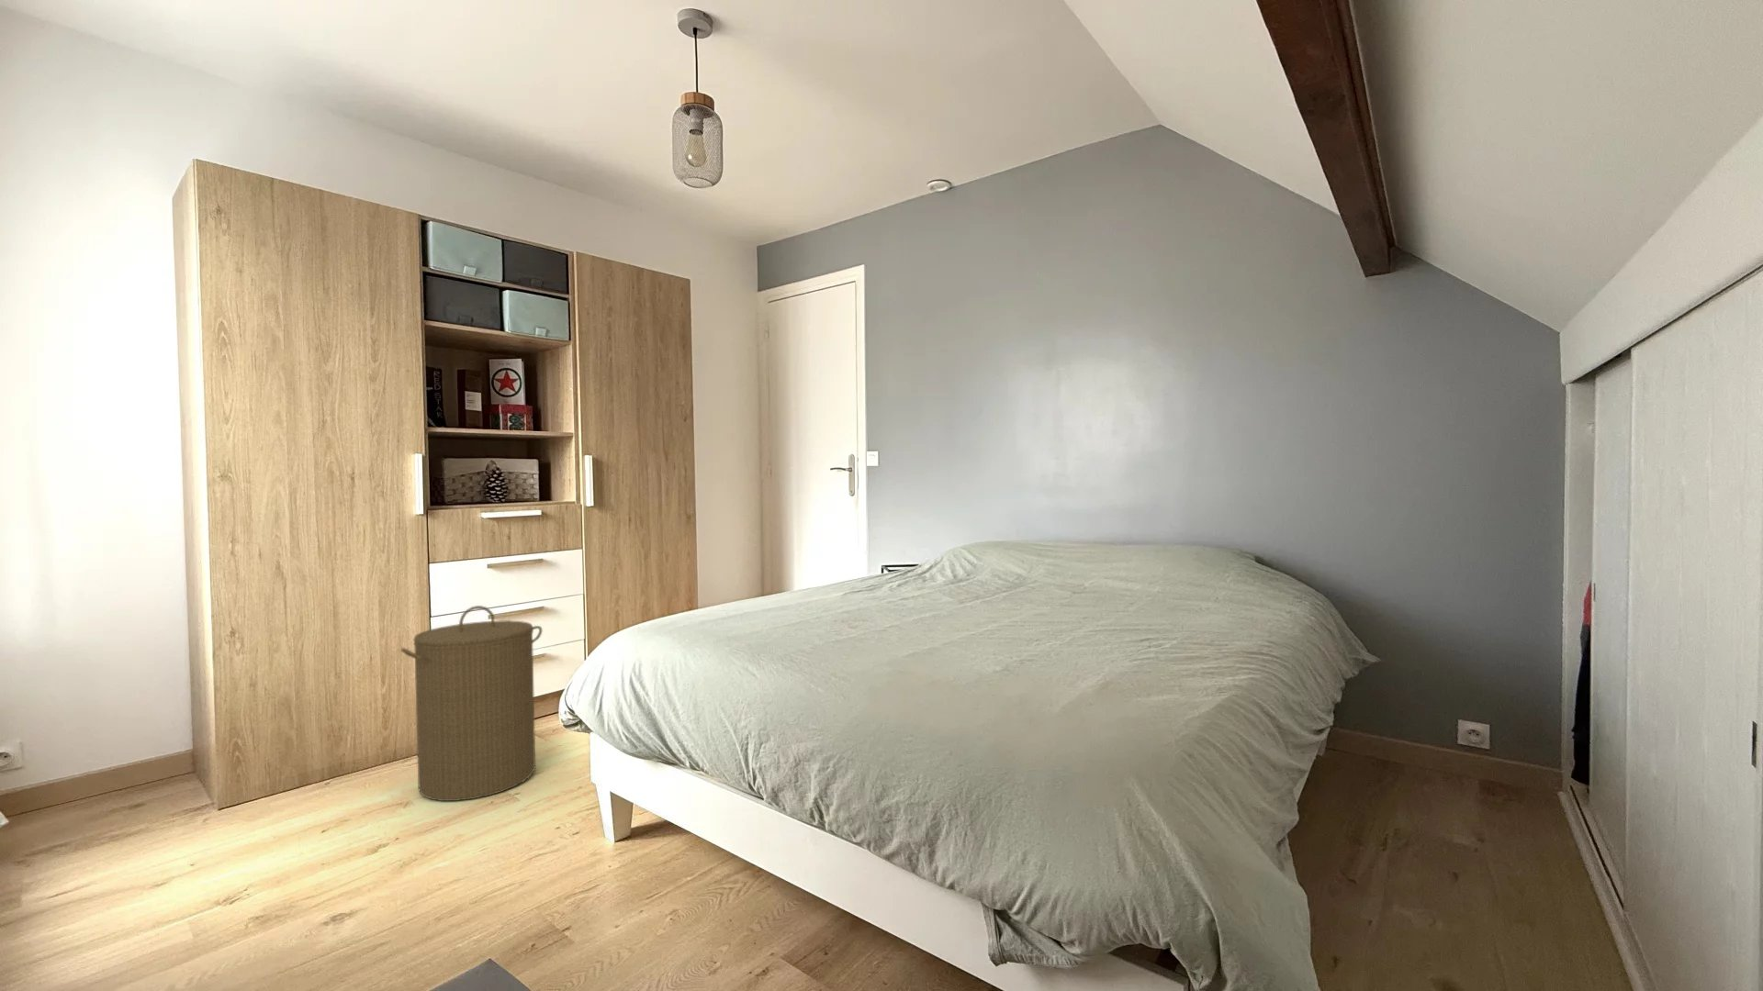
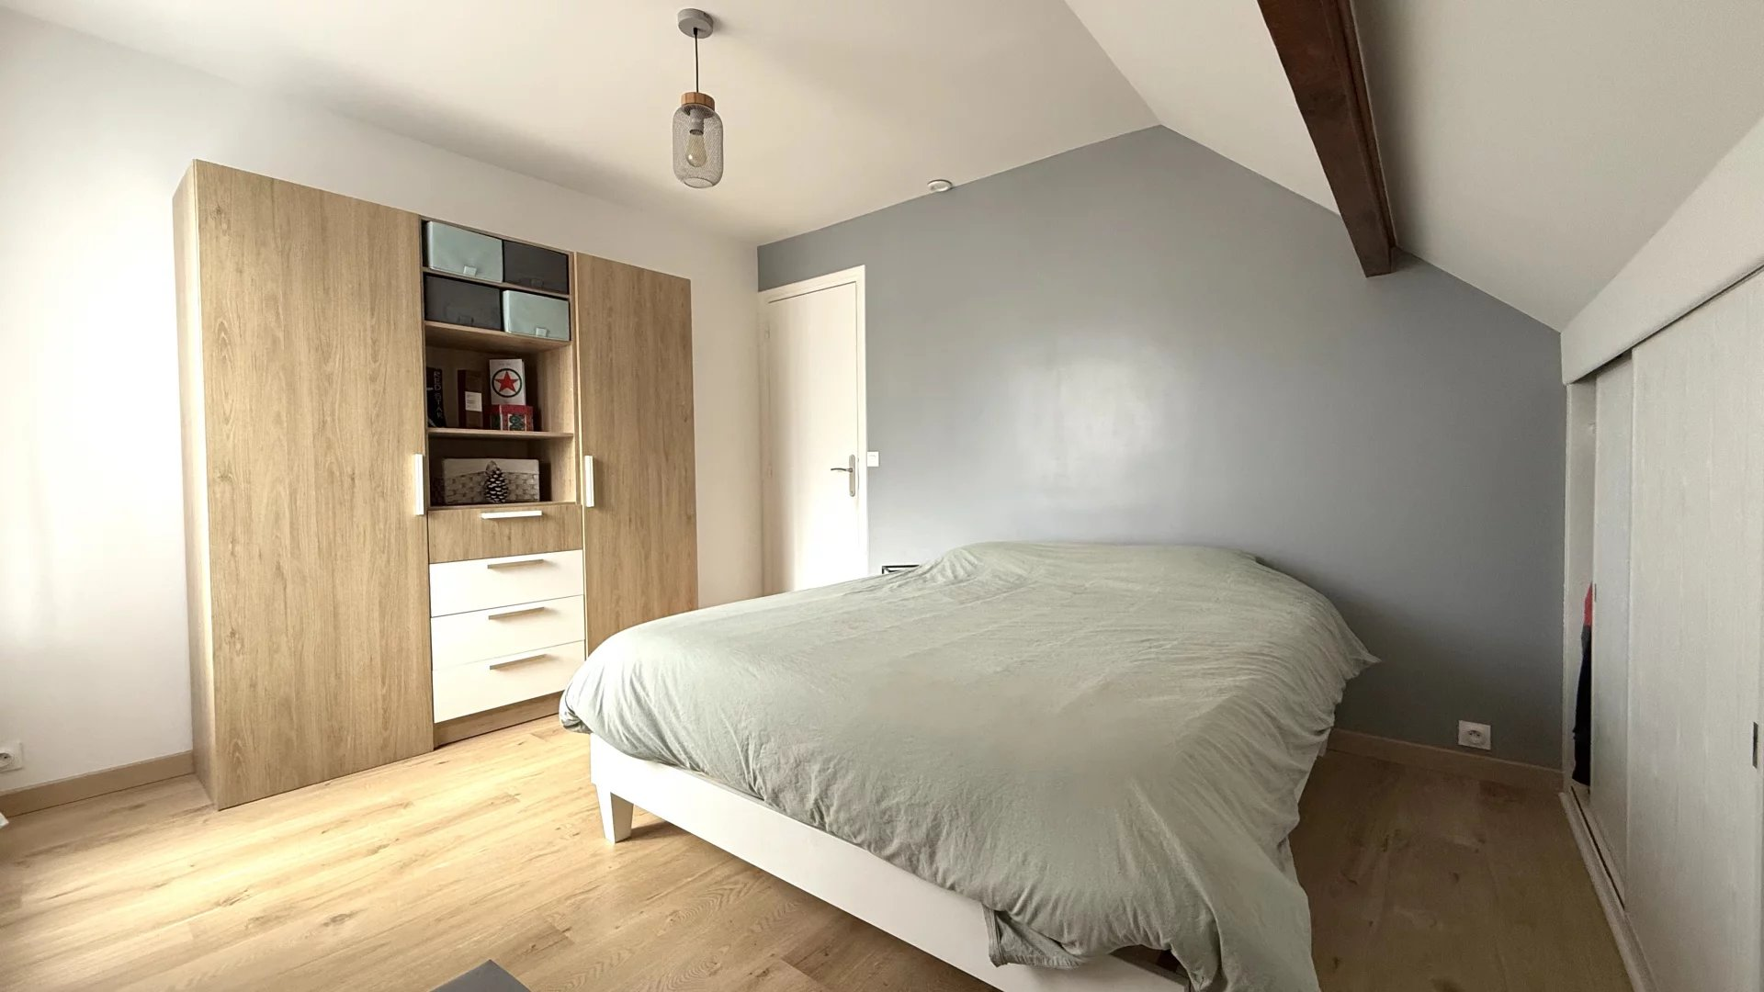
- laundry hamper [401,605,544,802]
